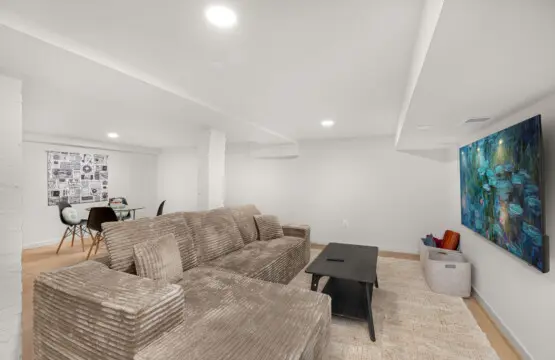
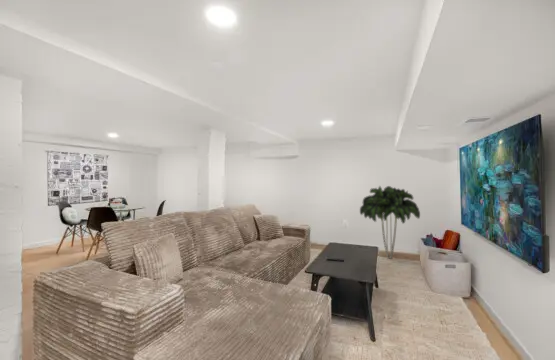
+ indoor plant [359,185,421,260]
